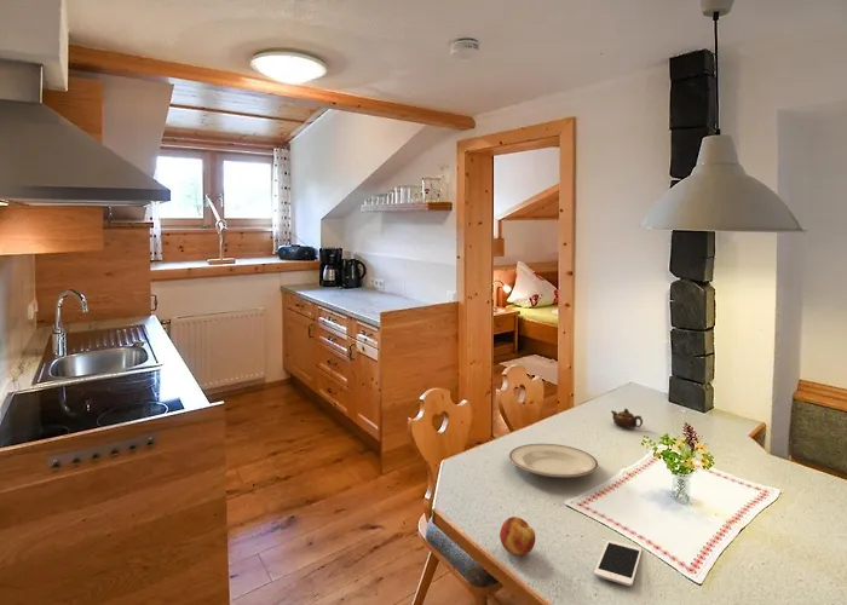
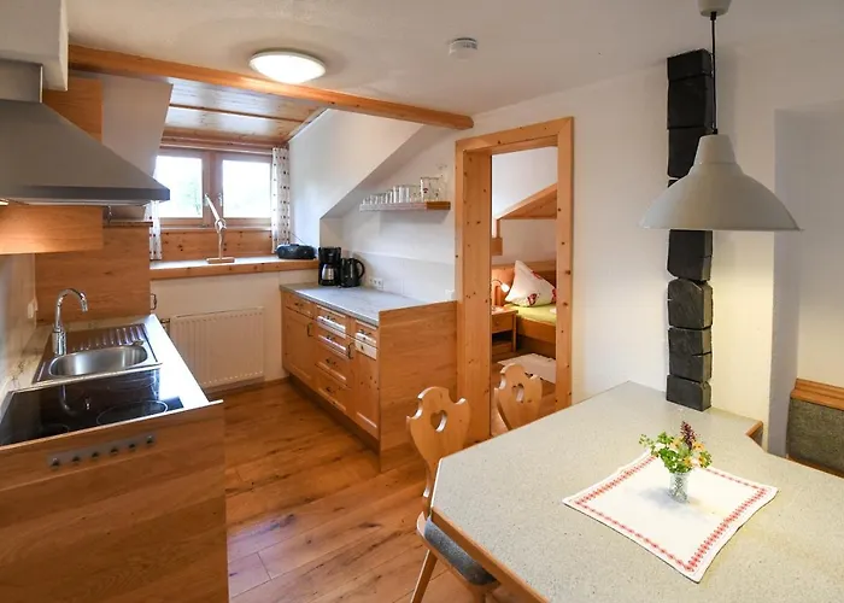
- fruit [499,515,536,557]
- teapot [610,407,644,430]
- cell phone [593,540,643,587]
- plate [508,443,599,478]
